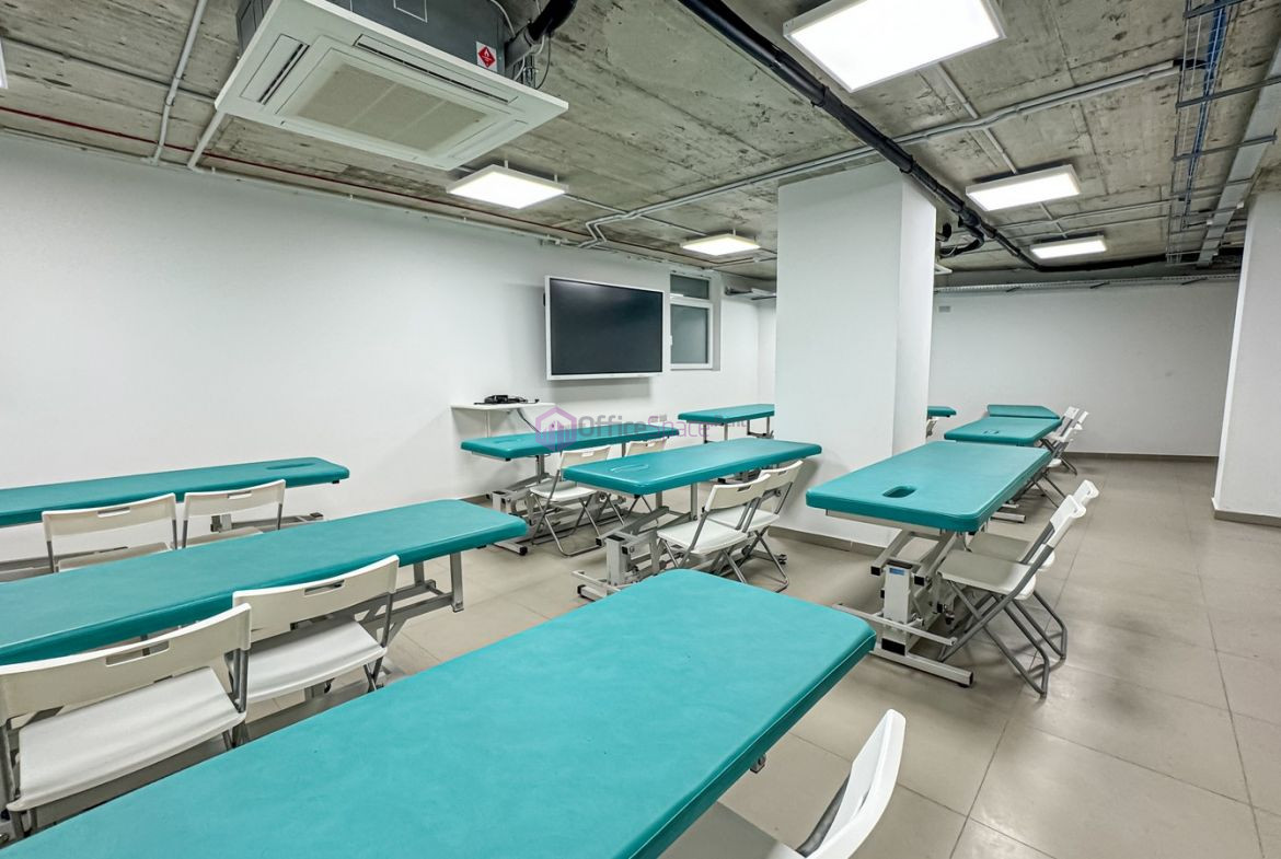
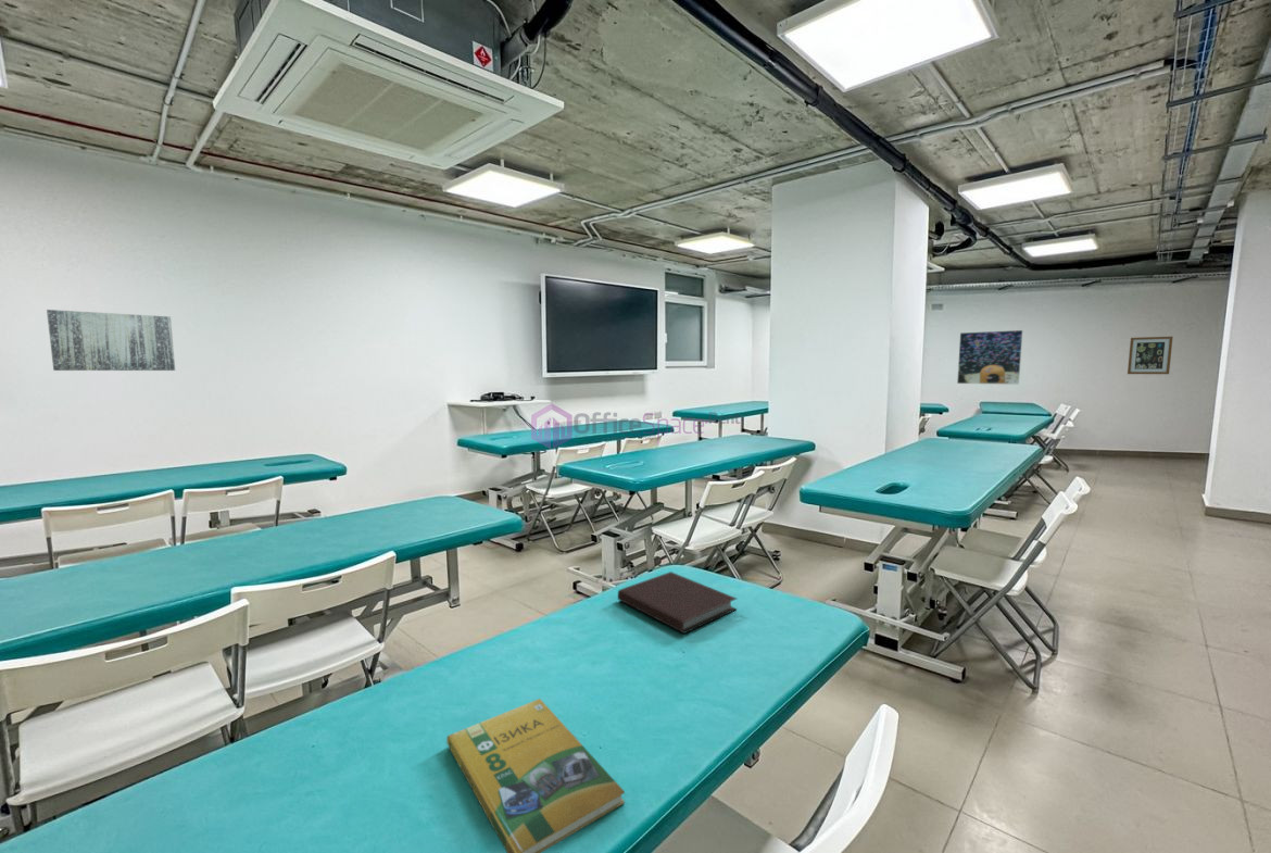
+ wall art [46,309,176,372]
+ notebook [617,570,738,635]
+ wall art [1127,336,1174,375]
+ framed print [956,329,1024,386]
+ booklet [445,698,626,853]
